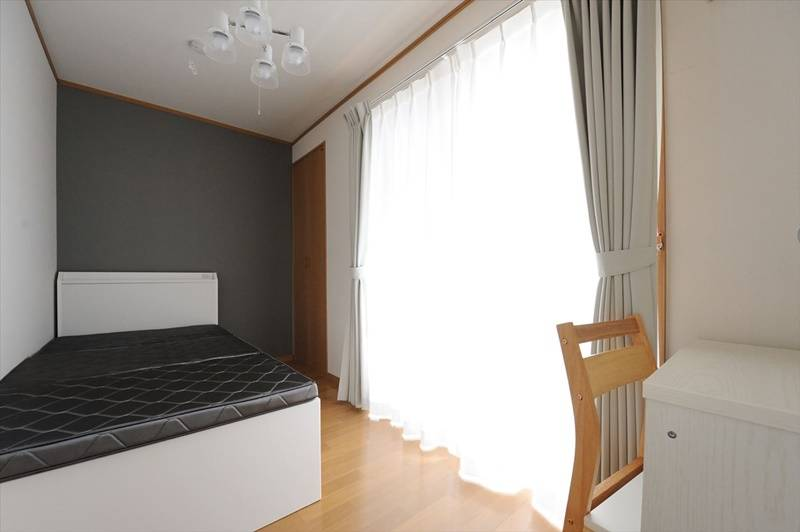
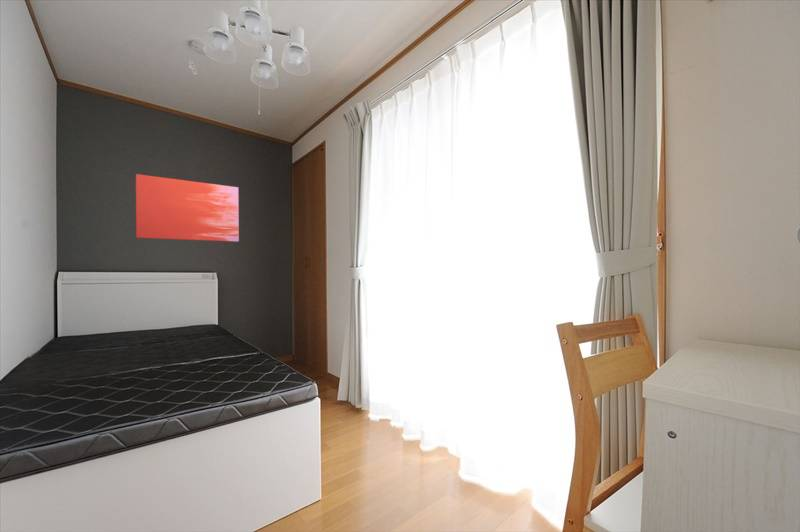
+ wall art [135,173,240,243]
